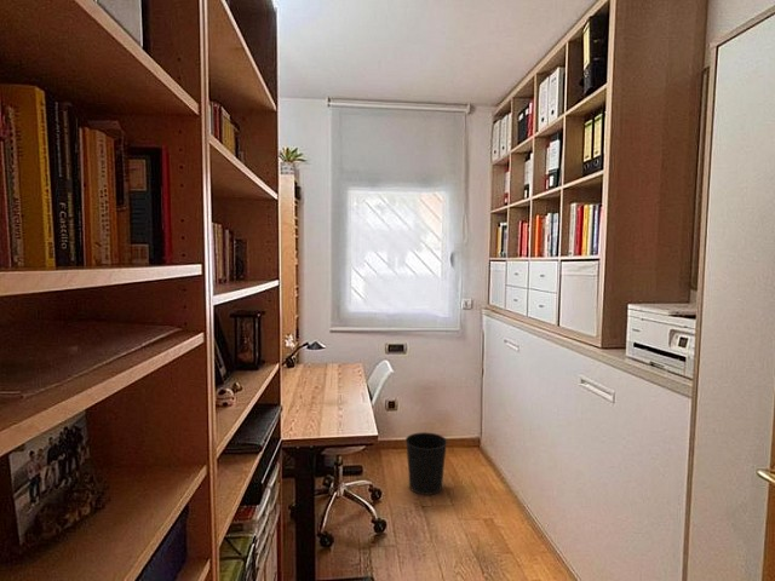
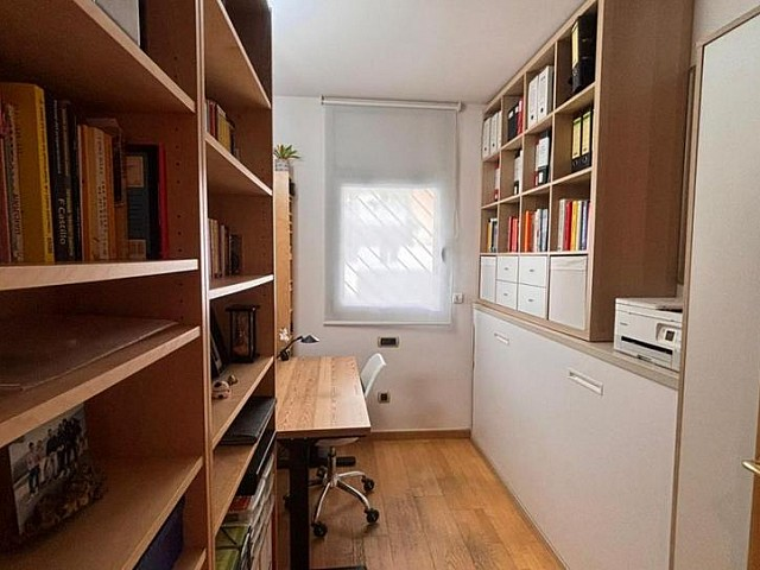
- wastebasket [404,431,448,496]
